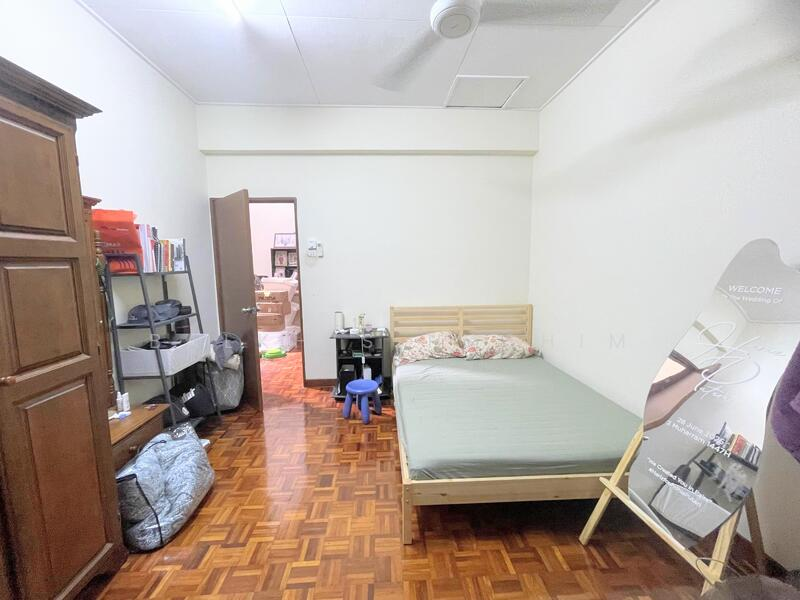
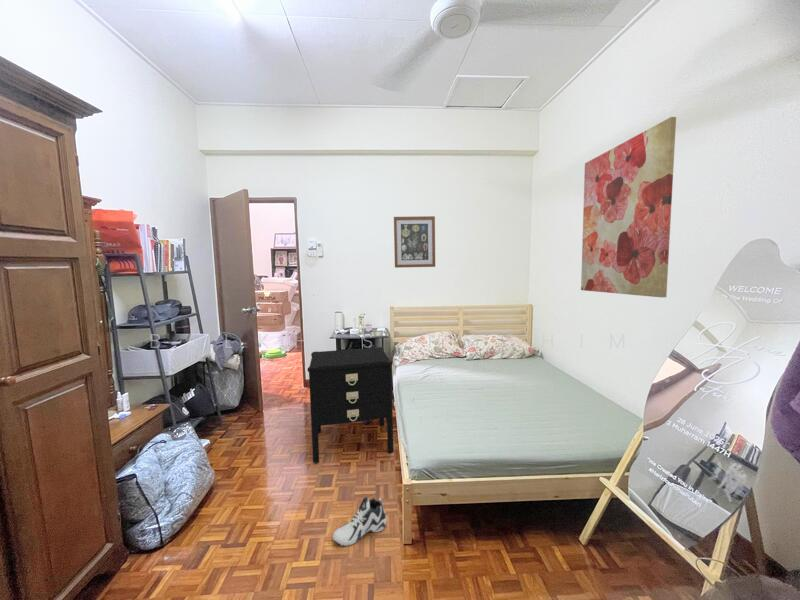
+ wall art [580,116,677,298]
+ sneaker [332,495,387,547]
+ nightstand [307,346,394,464]
+ wall art [393,215,436,269]
